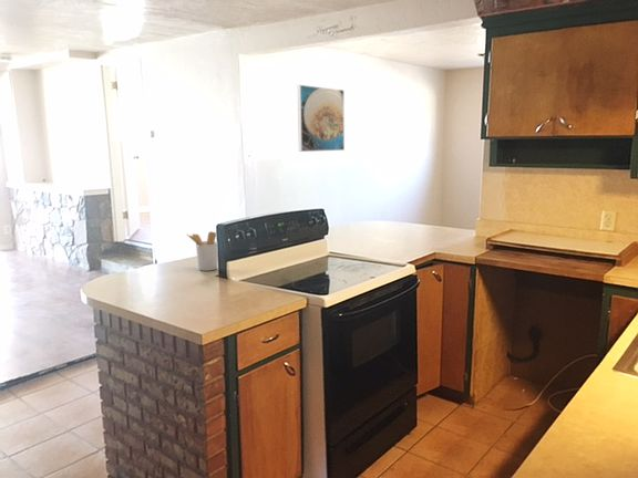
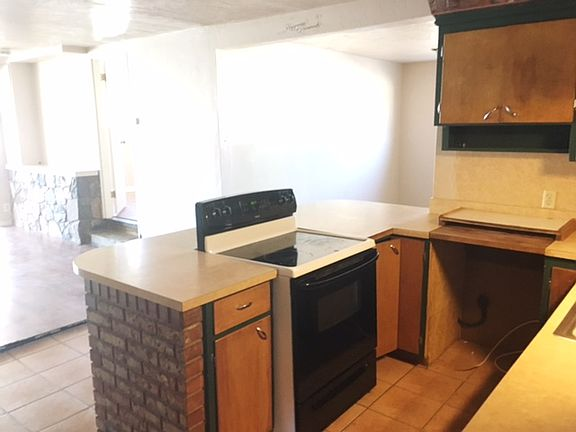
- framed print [297,84,346,153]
- utensil holder [185,230,218,272]
